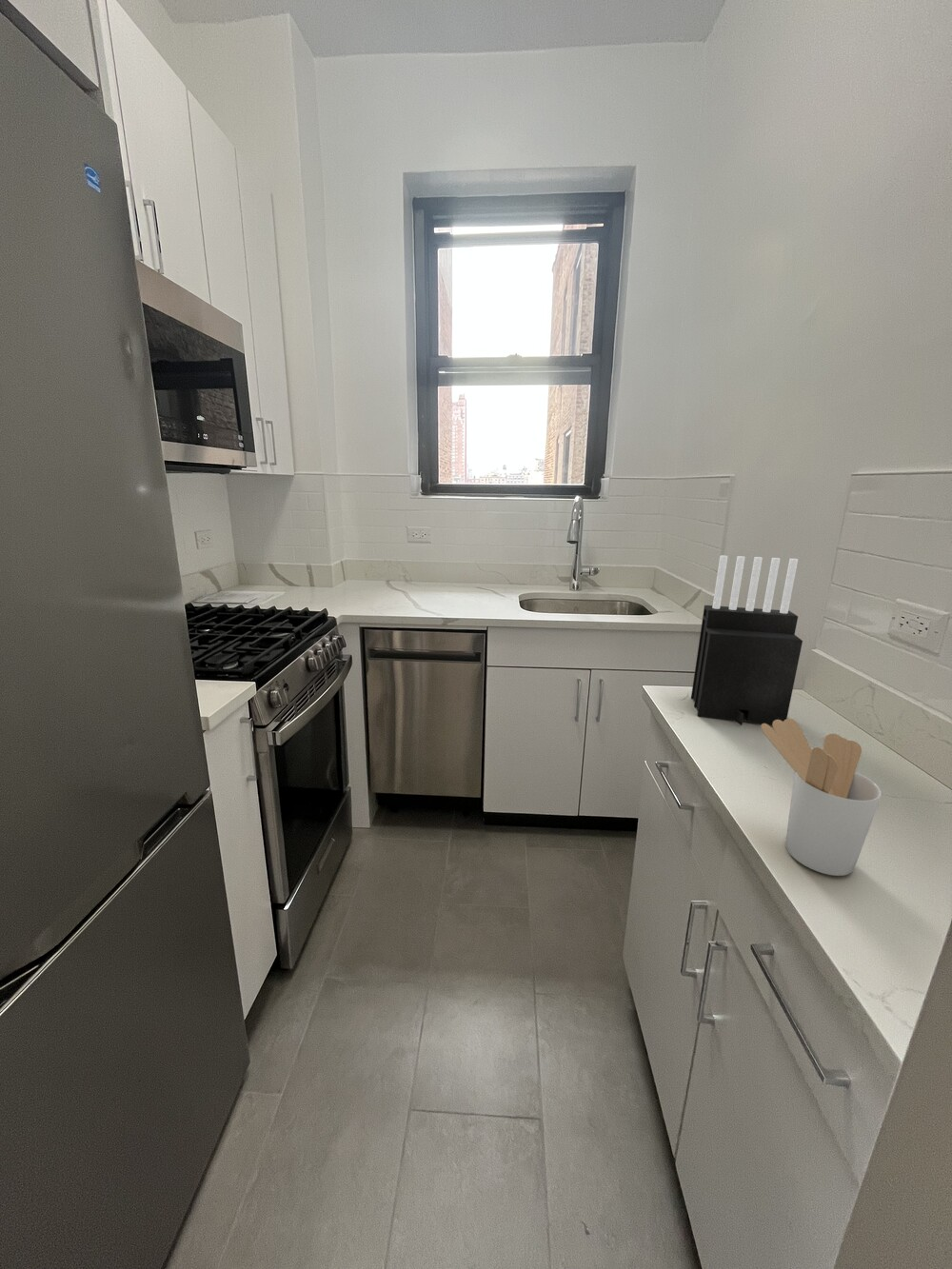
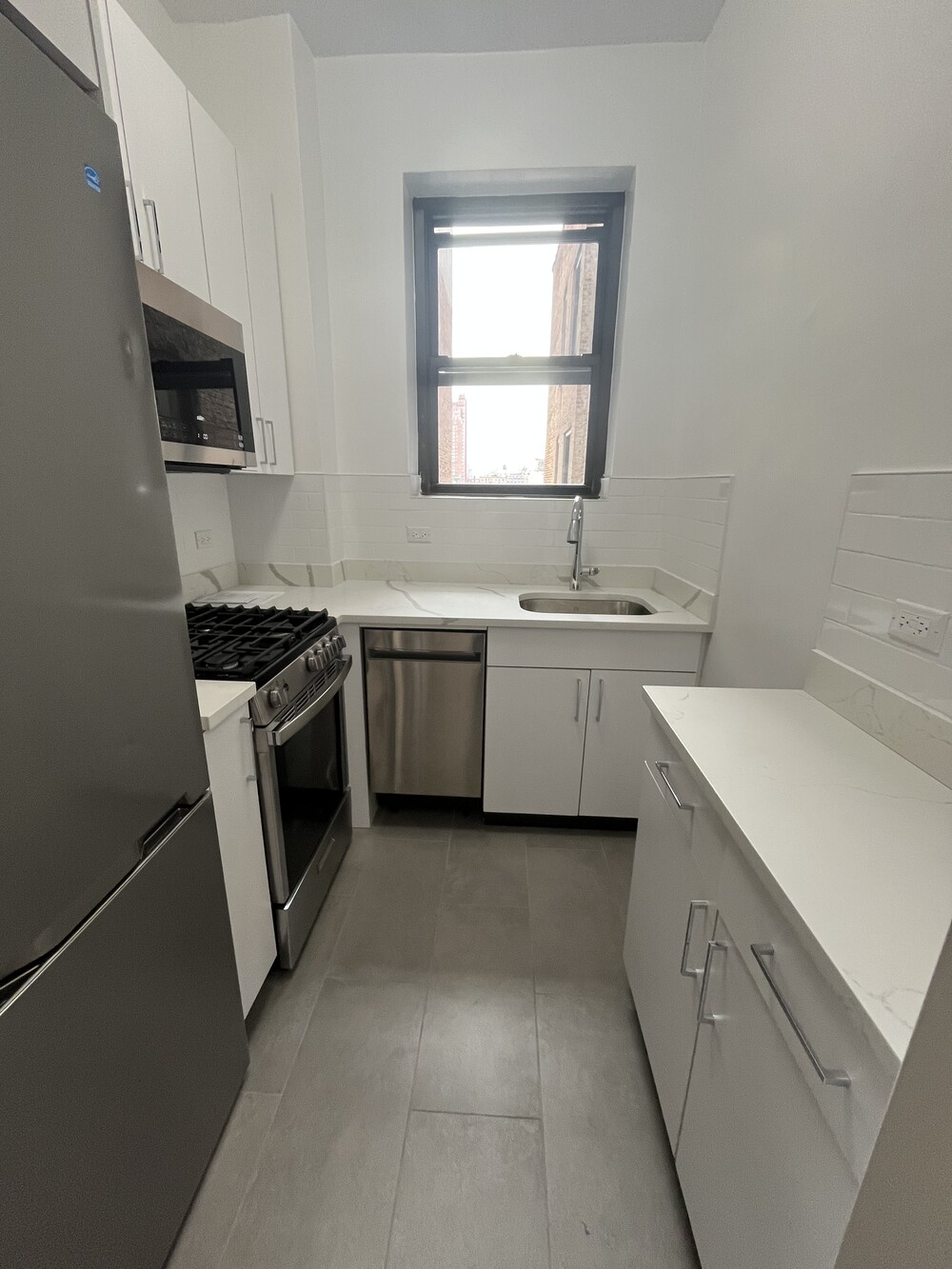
- knife block [690,554,803,726]
- utensil holder [760,718,883,877]
